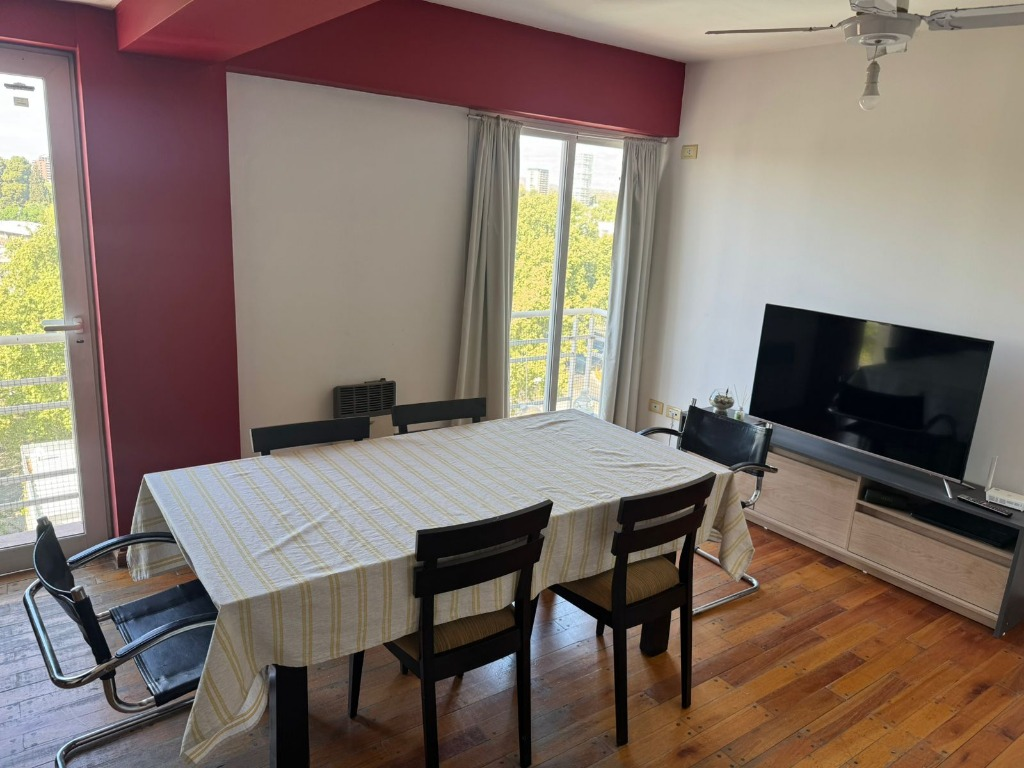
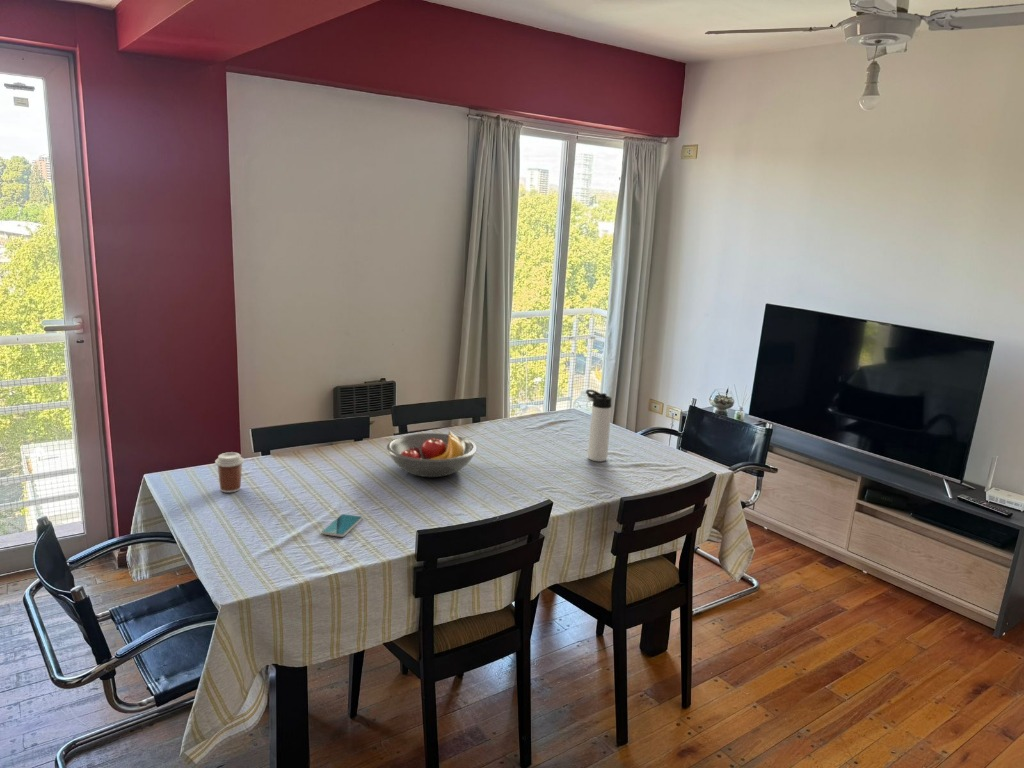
+ coffee cup [214,451,245,494]
+ fruit bowl [386,430,478,478]
+ smartphone [320,513,364,538]
+ thermos bottle [585,389,612,462]
